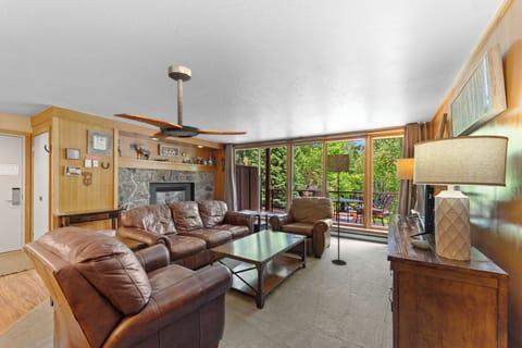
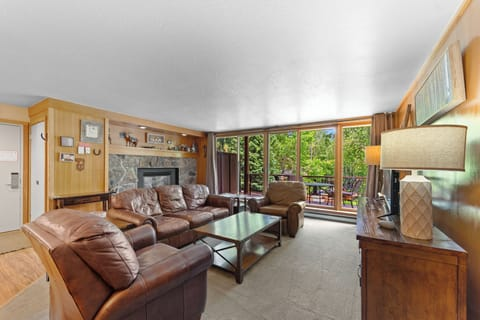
- ceiling fan [112,64,248,140]
- floor lamp [326,153,350,266]
